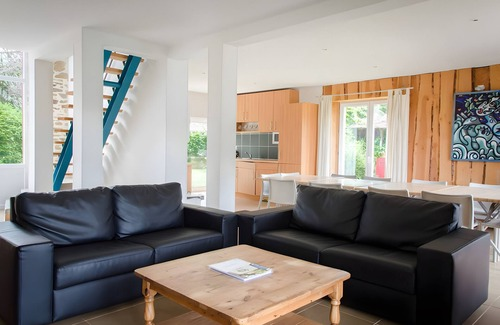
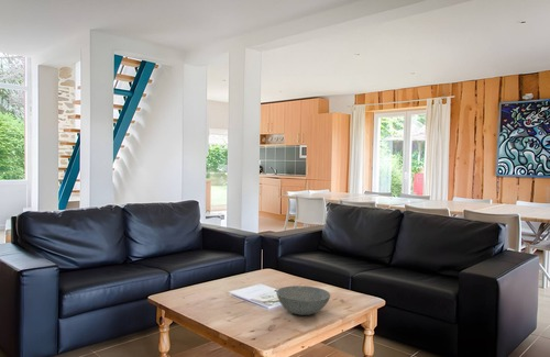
+ bowl [275,285,331,316]
